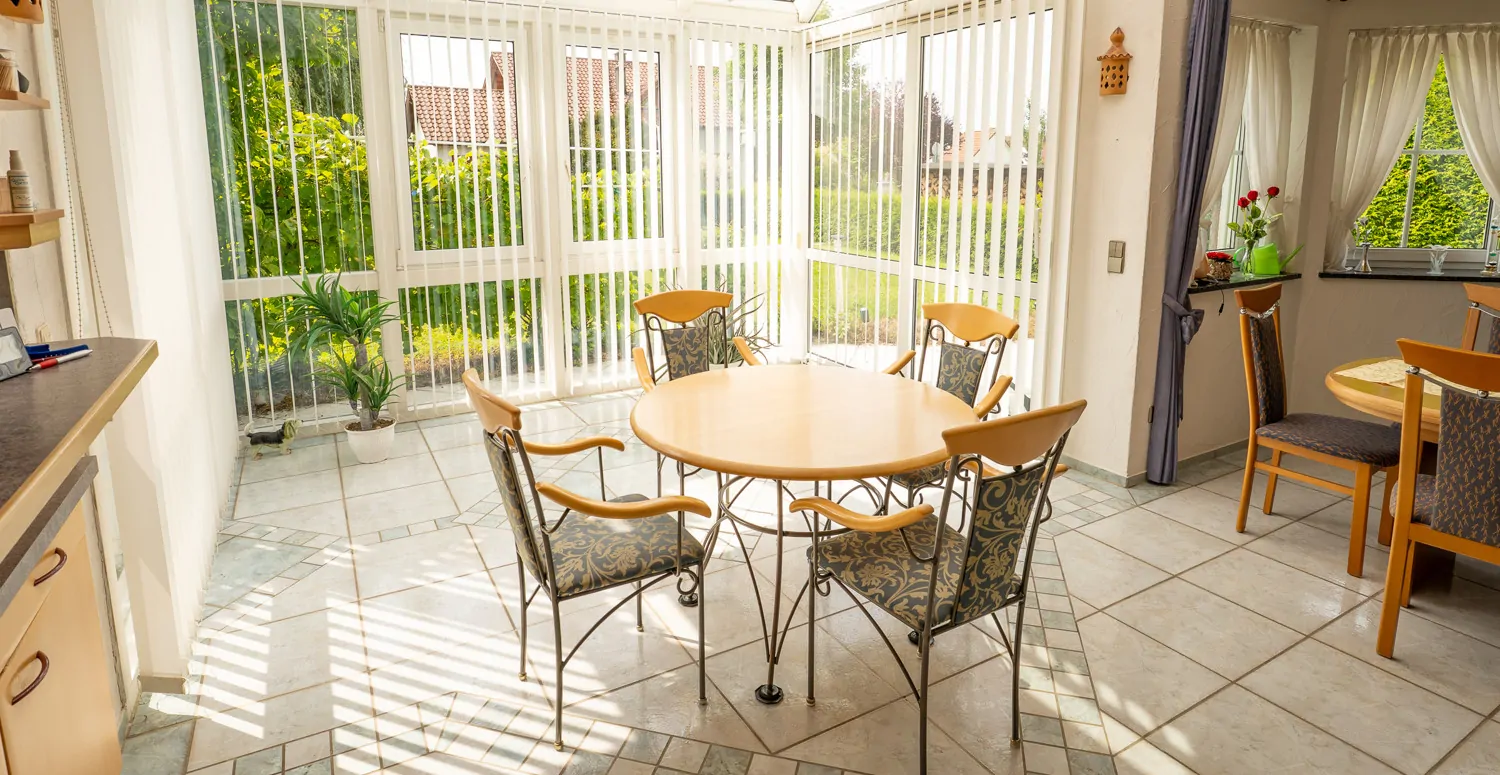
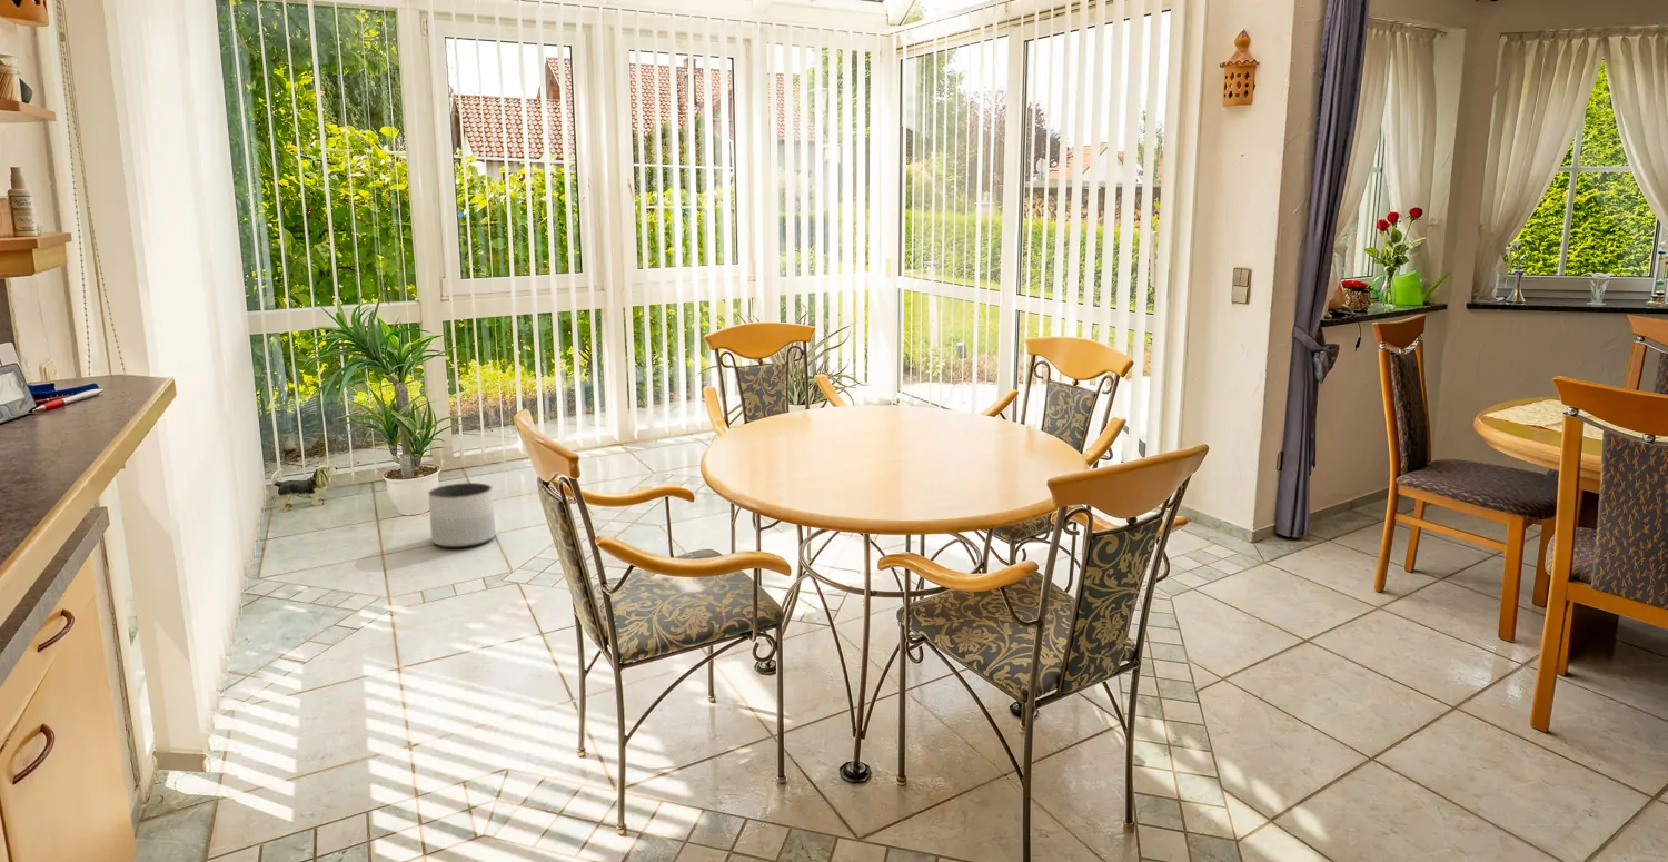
+ planter [427,482,496,548]
